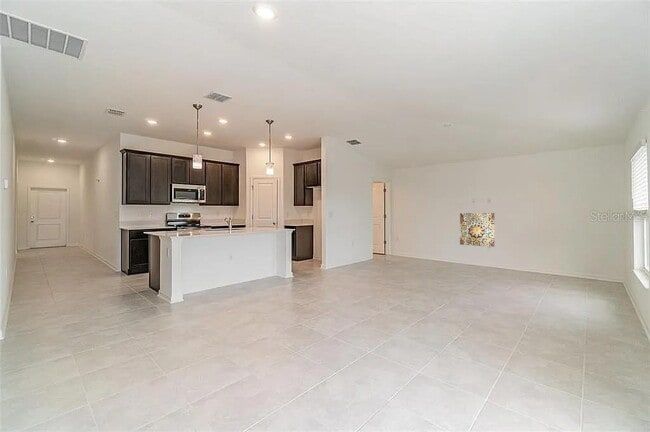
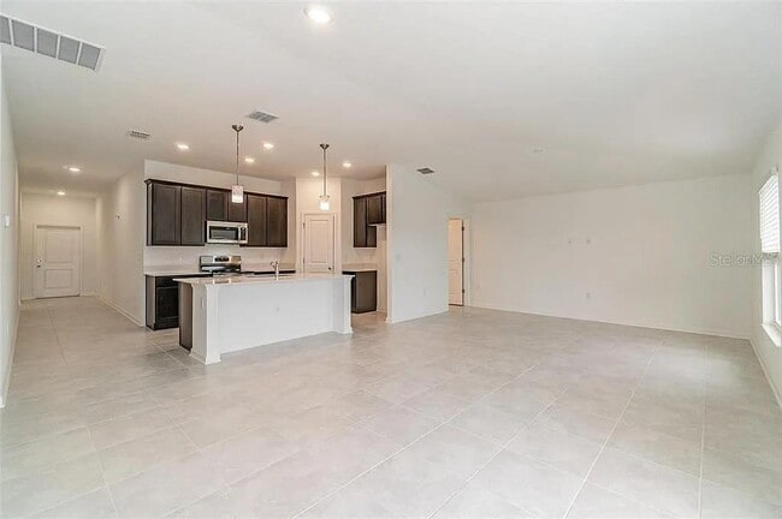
- wall art [459,212,495,248]
